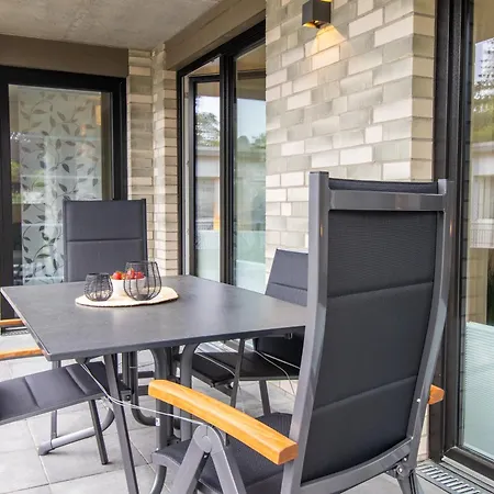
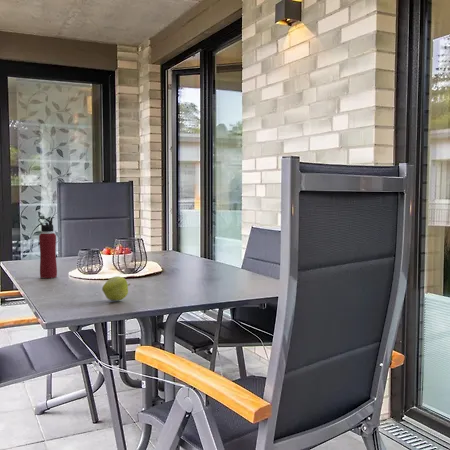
+ apple [101,275,131,302]
+ water bottle [37,217,58,279]
